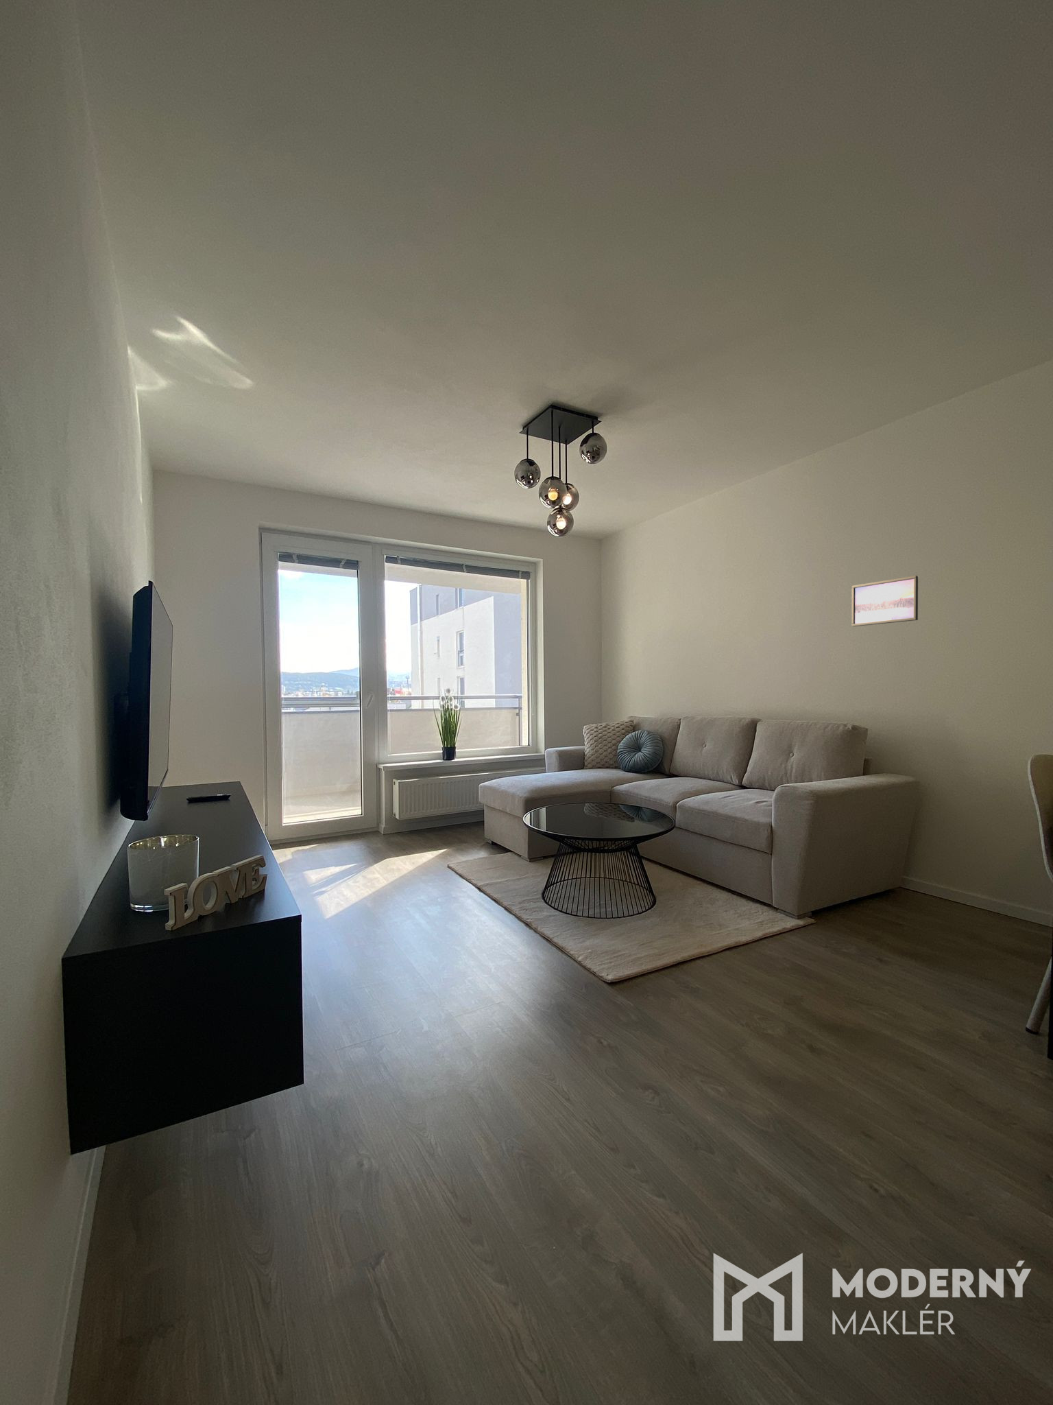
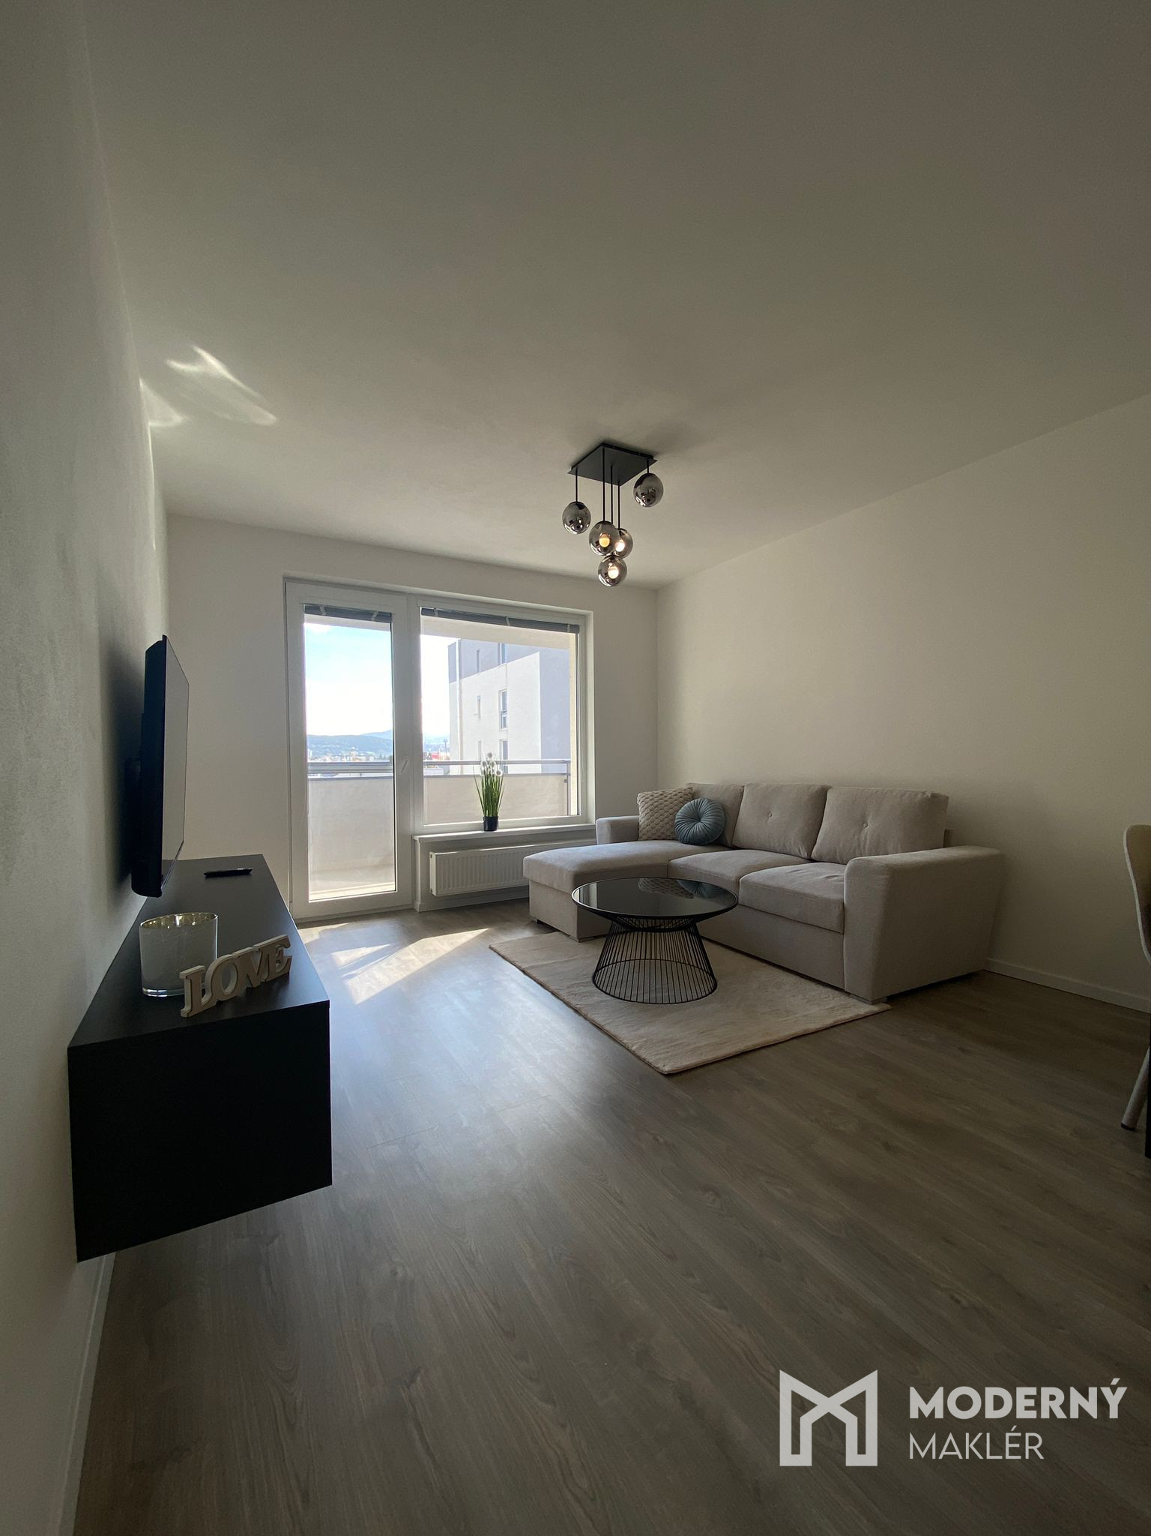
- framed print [852,575,919,627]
